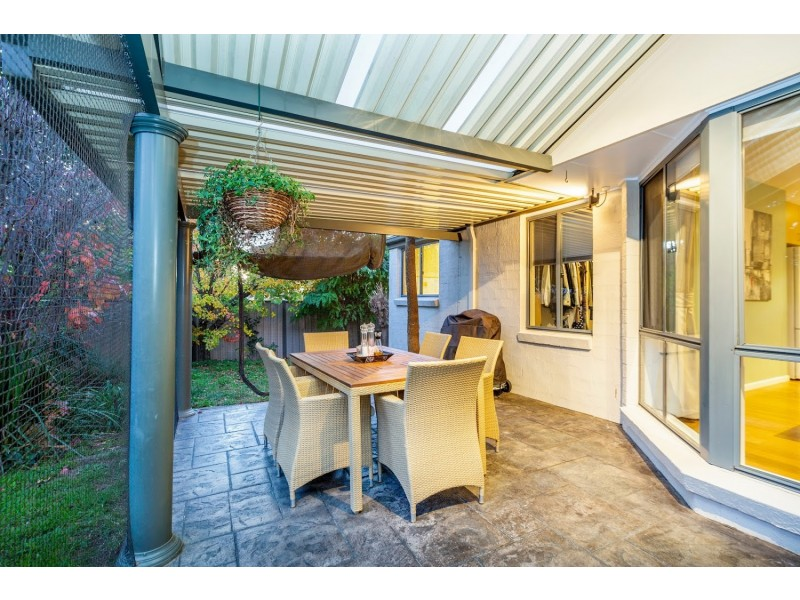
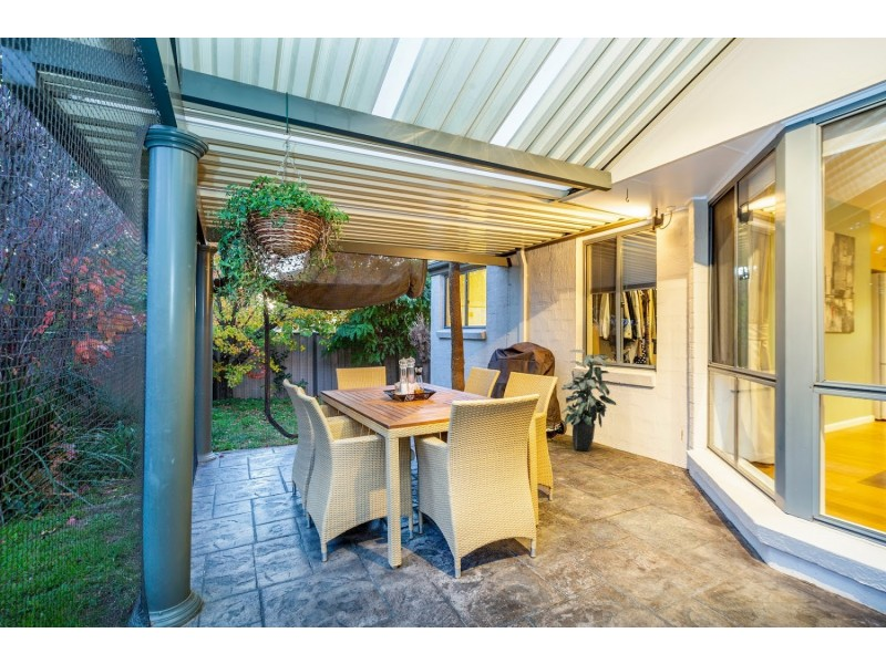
+ indoor plant [560,349,617,453]
